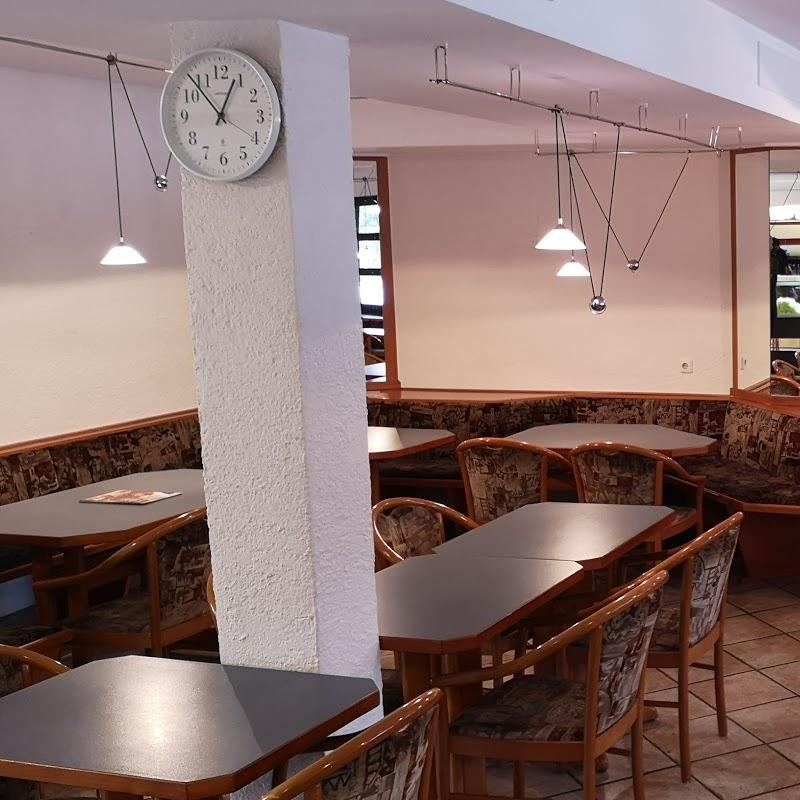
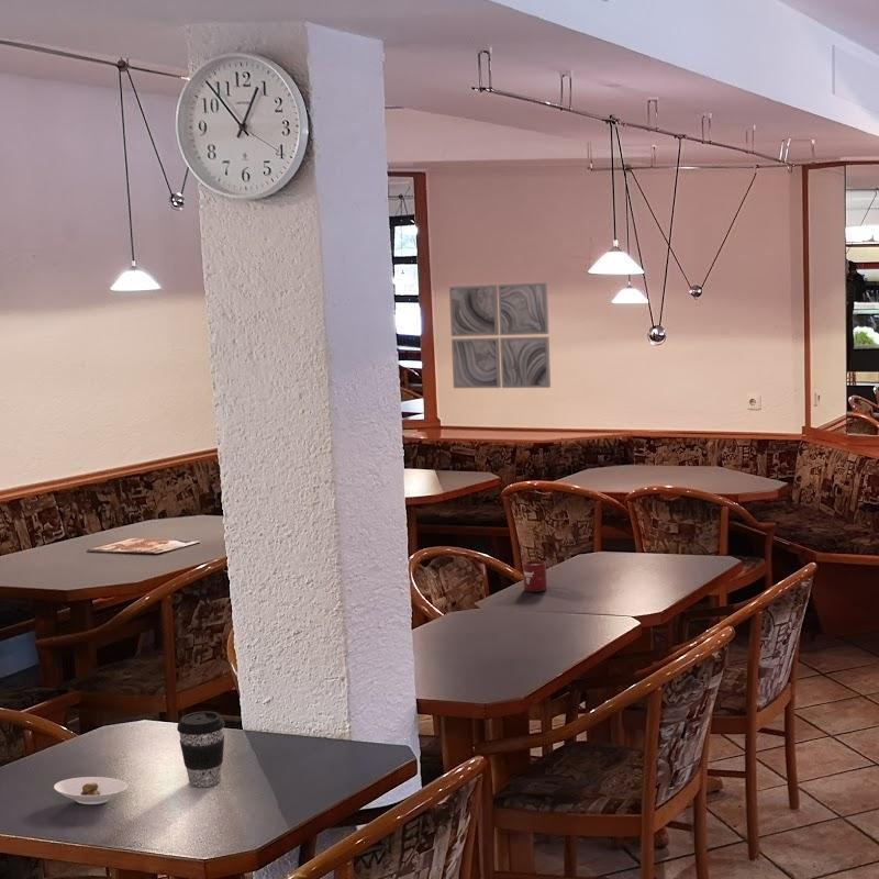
+ coffee cup [176,710,226,788]
+ wall art [448,281,552,389]
+ cup [522,559,548,593]
+ saucer [53,776,129,805]
